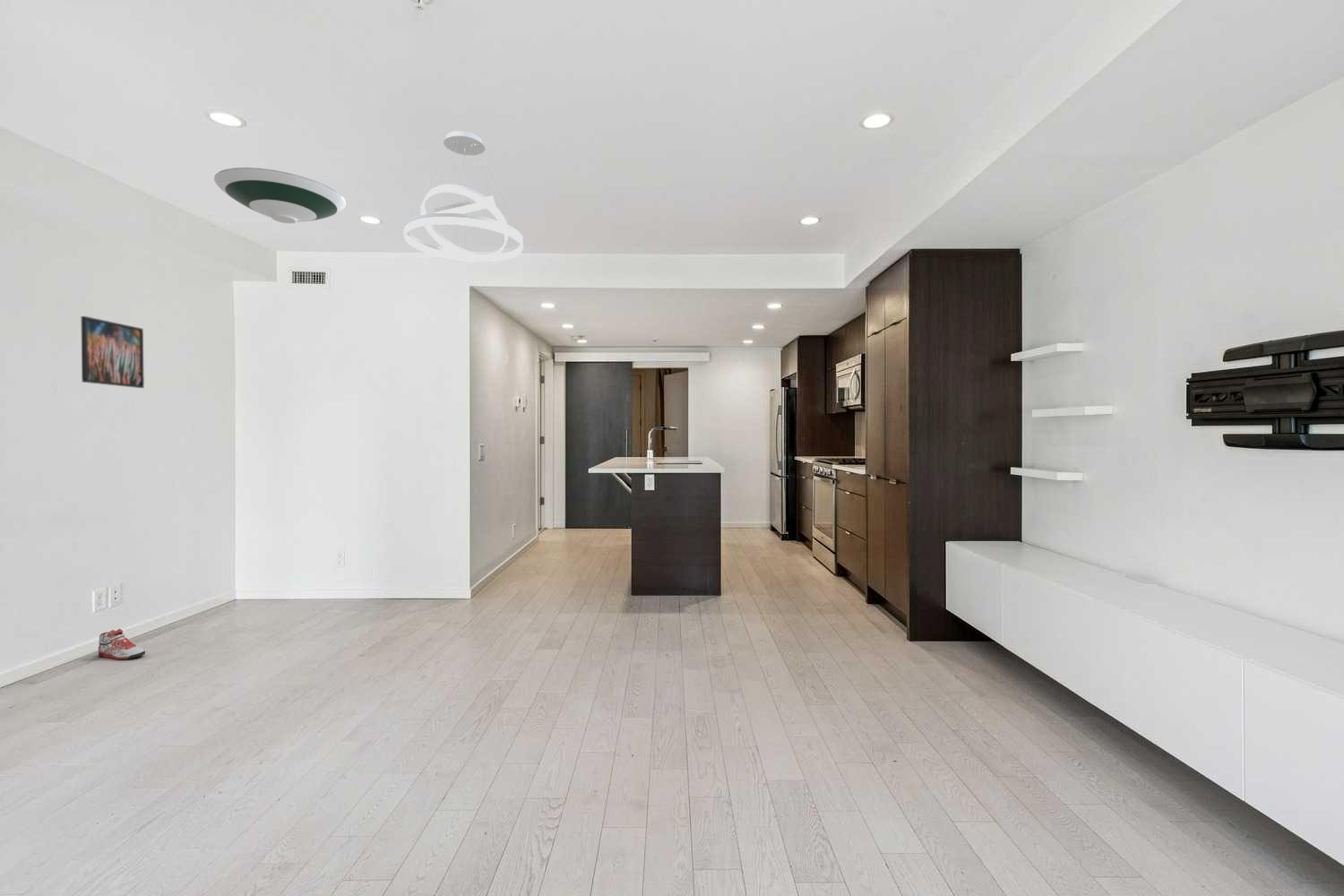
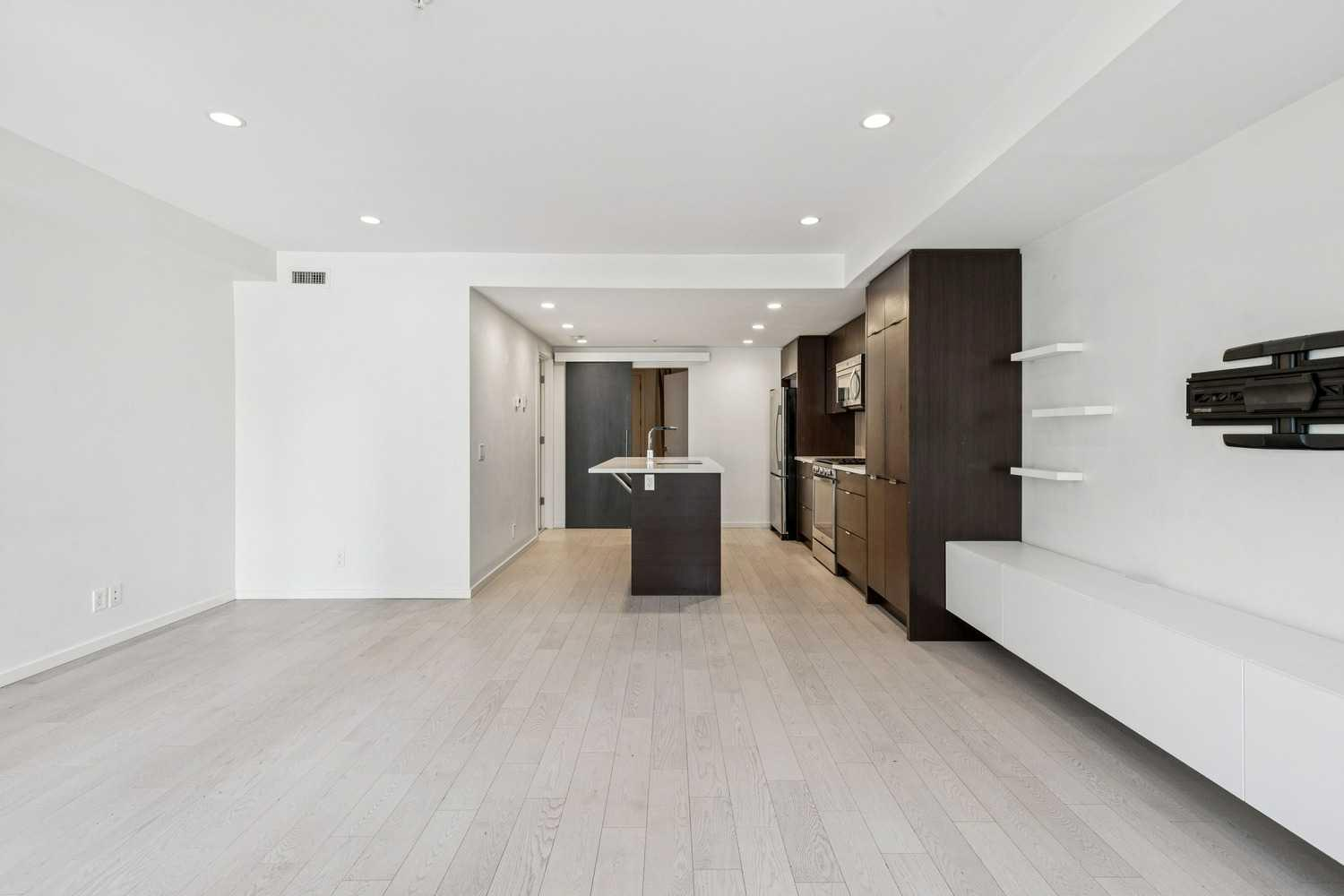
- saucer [213,167,347,224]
- sneaker [98,628,146,660]
- pendant light [403,130,524,263]
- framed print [80,315,145,389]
